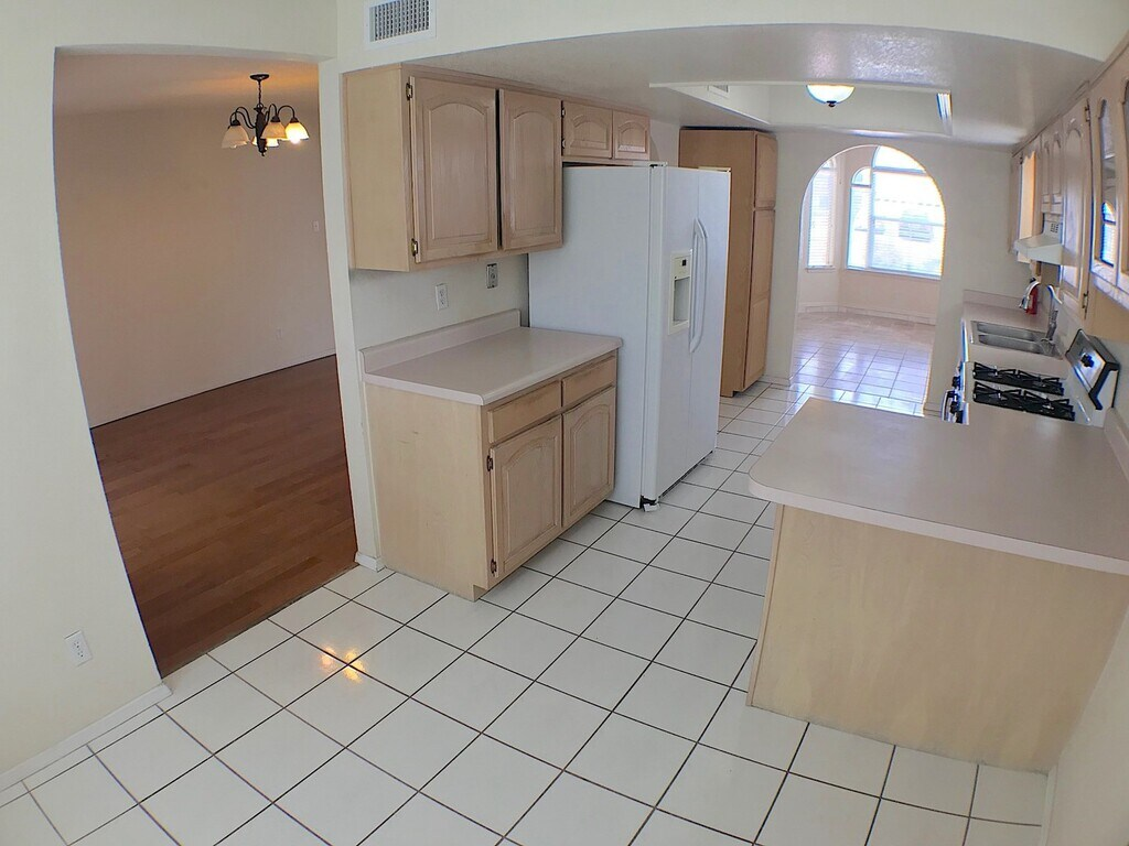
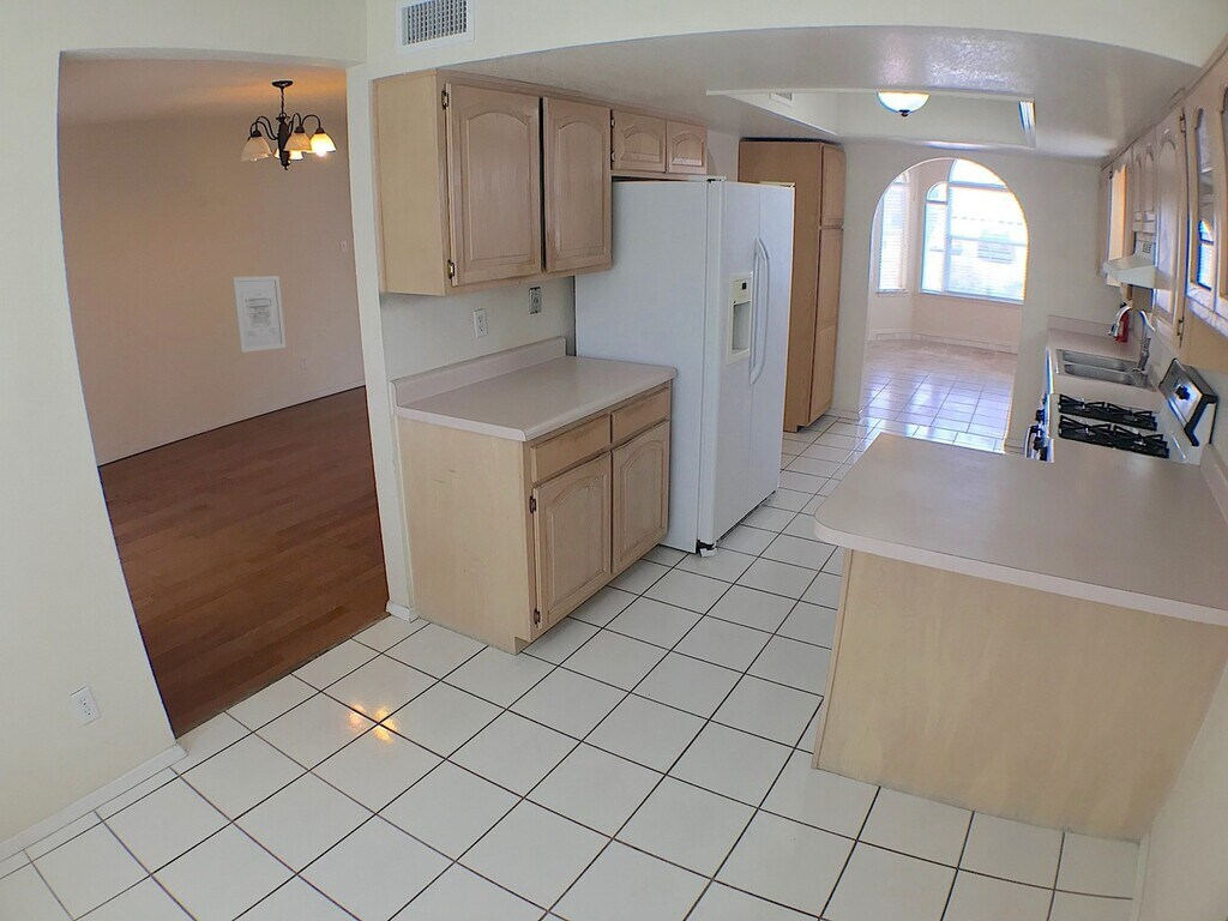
+ wall art [231,275,287,354]
